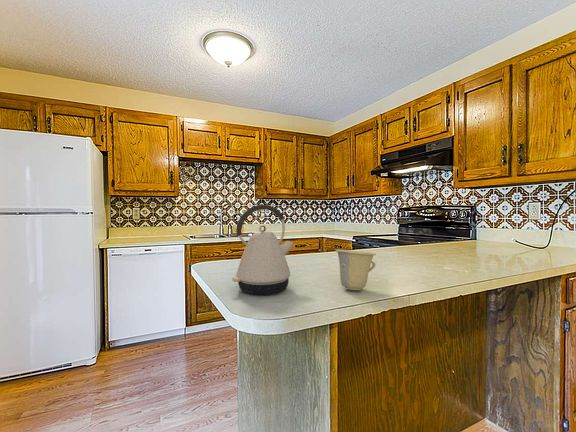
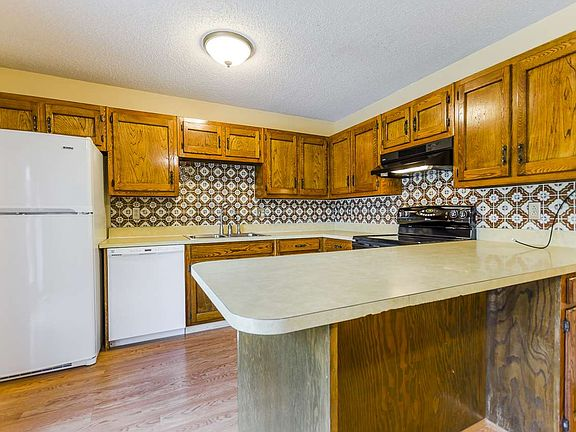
- kettle [231,204,295,296]
- cup [334,249,377,291]
